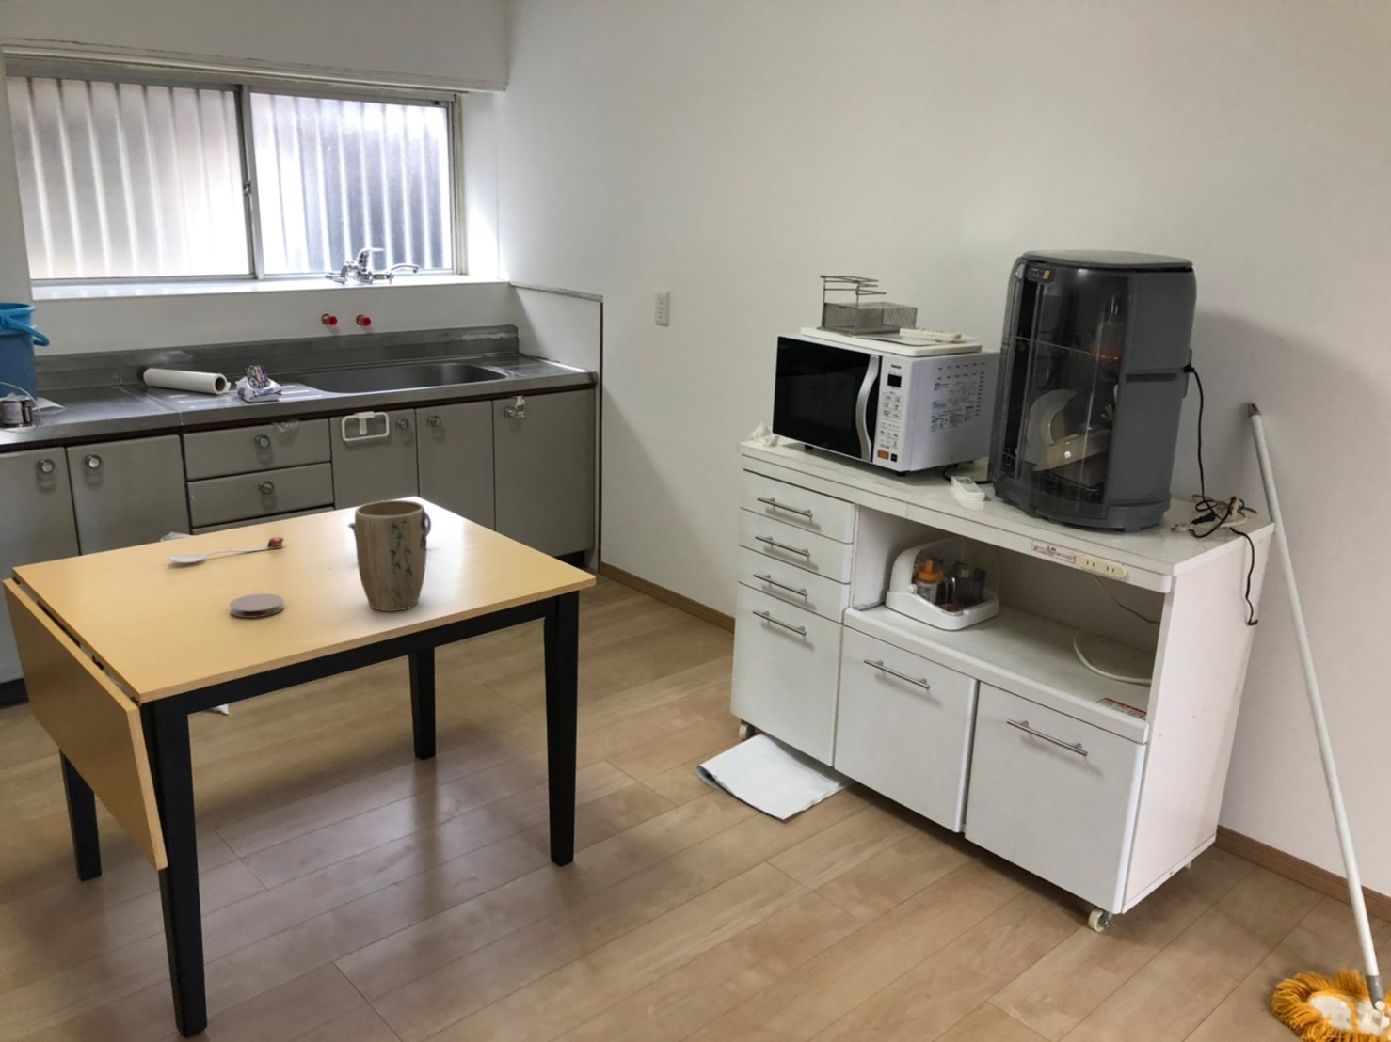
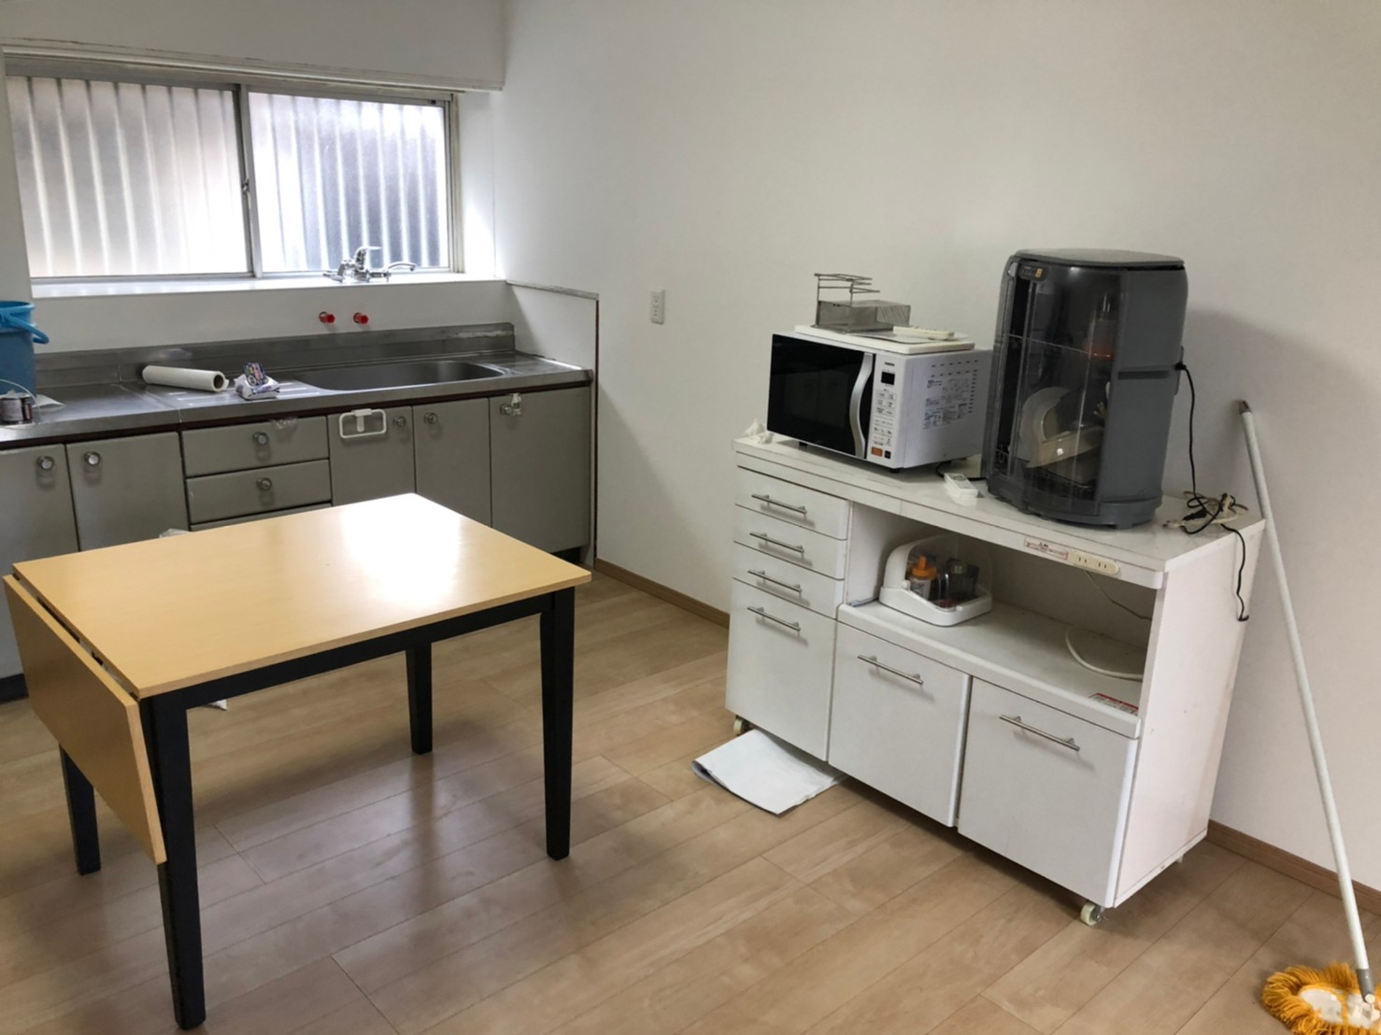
- spoon [166,536,285,565]
- coaster [229,592,285,618]
- teapot [347,511,432,542]
- plant pot [354,499,428,612]
